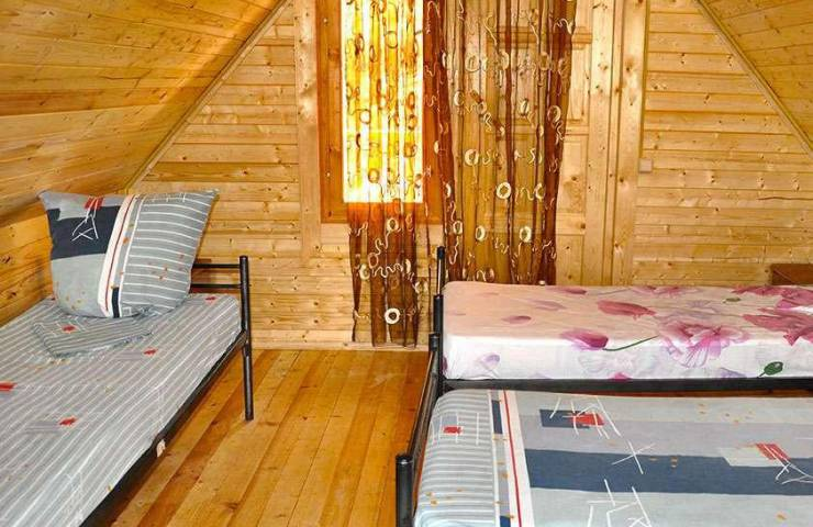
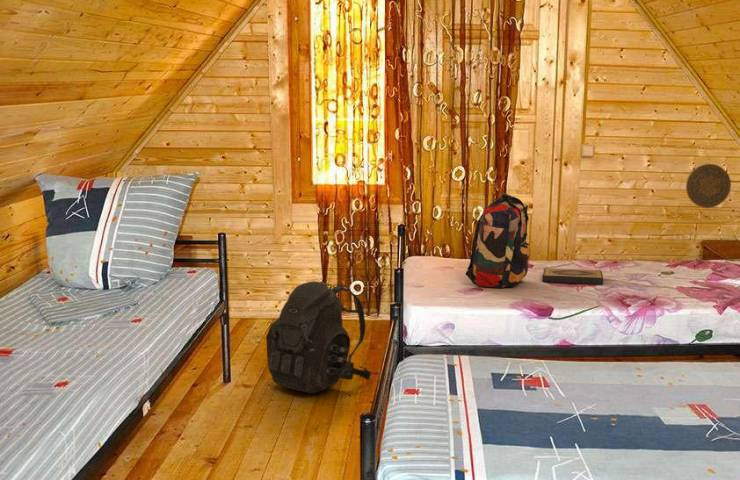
+ backpack [465,192,531,289]
+ decorative plate [685,163,732,209]
+ hardback book [542,267,604,285]
+ backpack [265,280,373,394]
